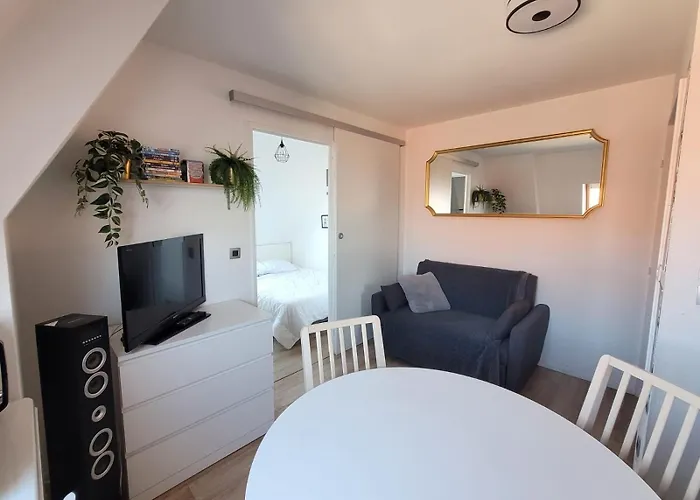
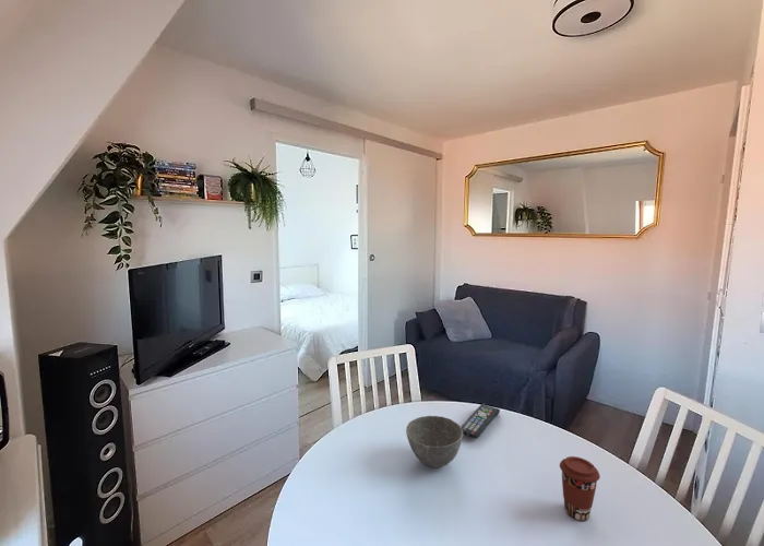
+ coffee cup [559,455,601,522]
+ bowl [405,415,464,468]
+ remote control [461,403,501,440]
